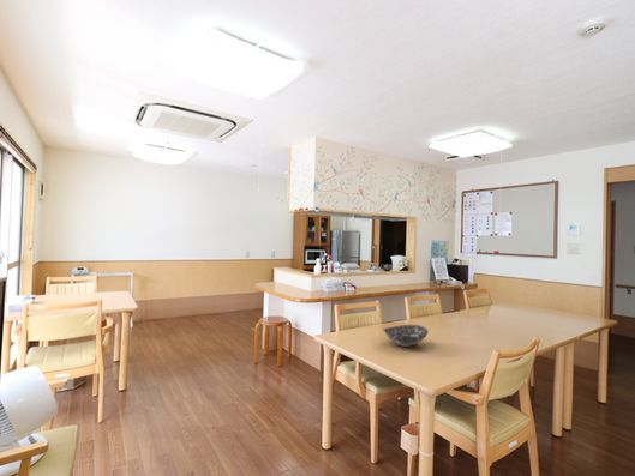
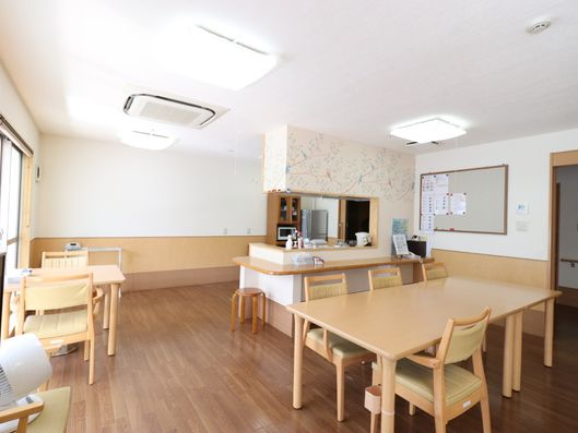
- bowl [382,324,430,348]
